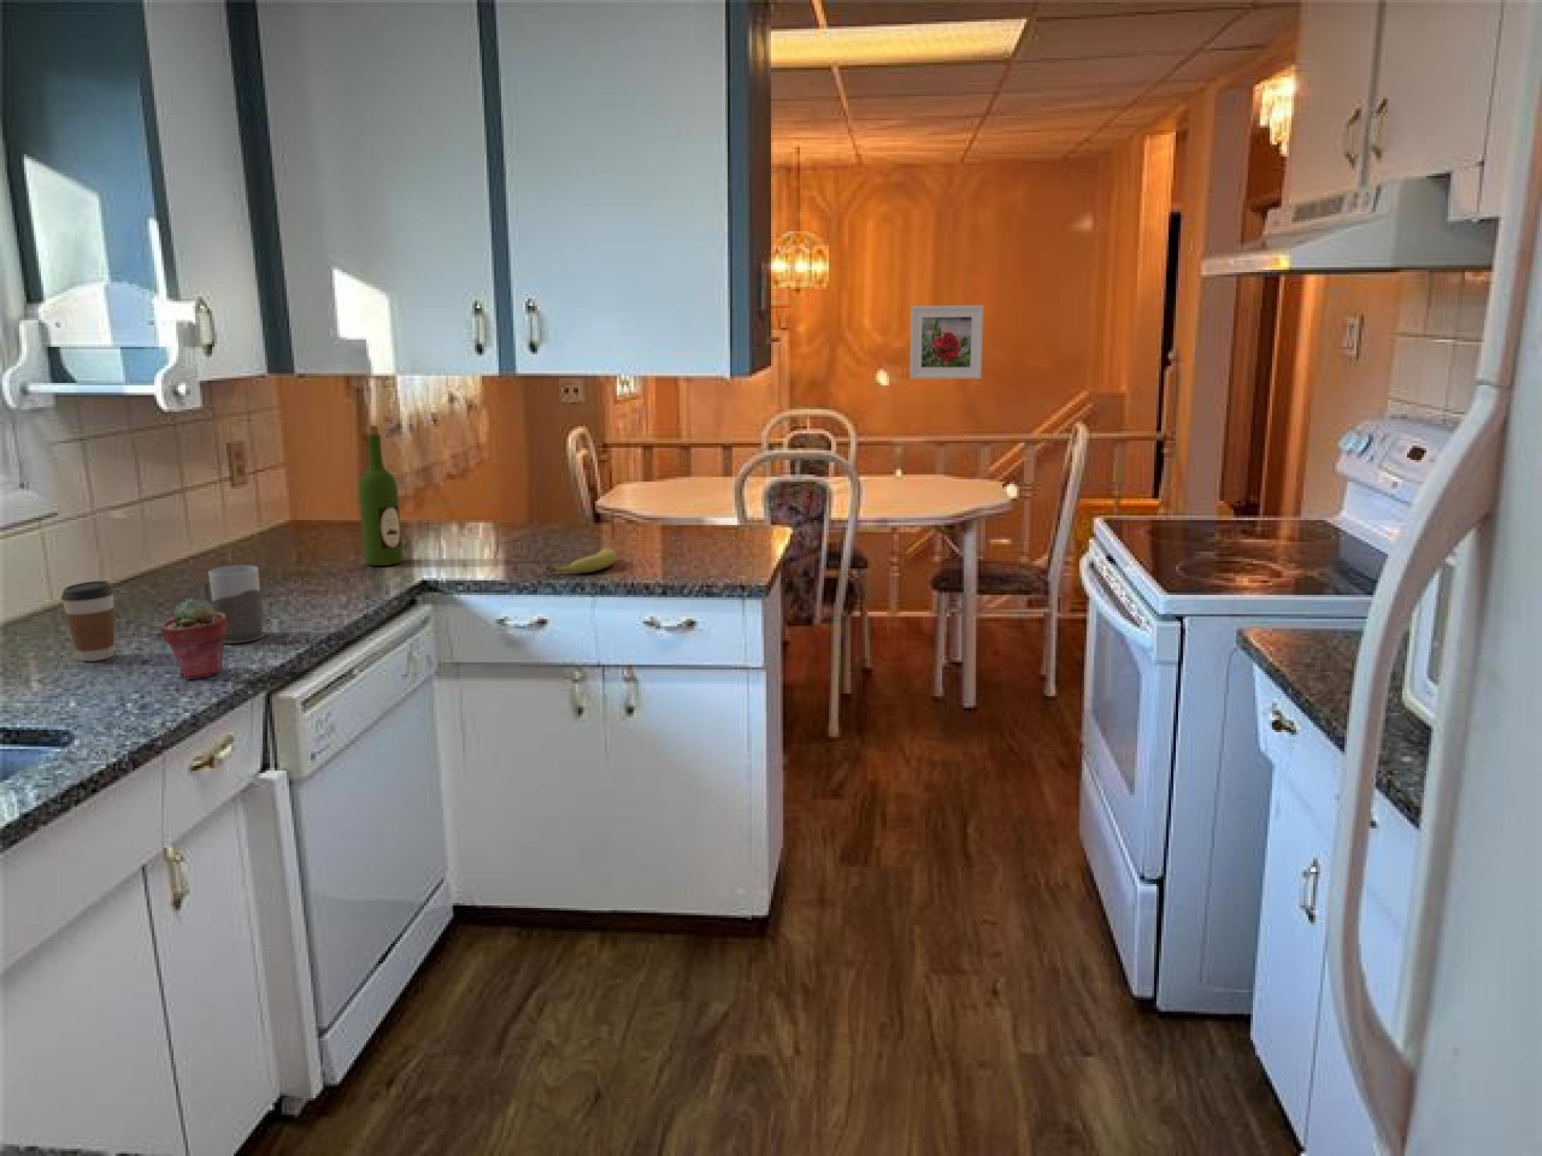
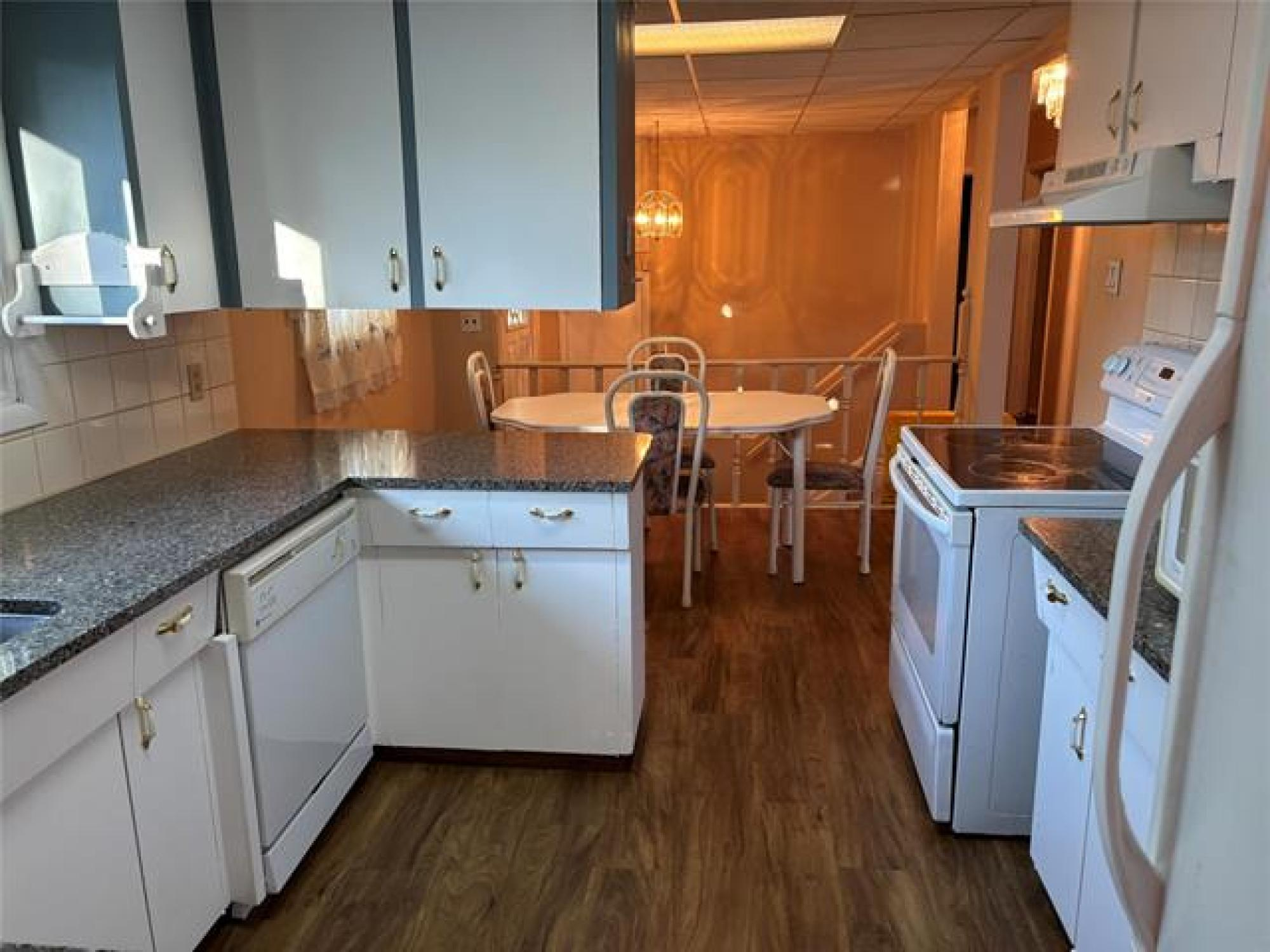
- wine bottle [358,425,403,566]
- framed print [909,305,985,379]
- potted succulent [159,597,227,680]
- coffee cup [61,580,115,662]
- mug [203,565,265,645]
- fruit [545,548,617,574]
